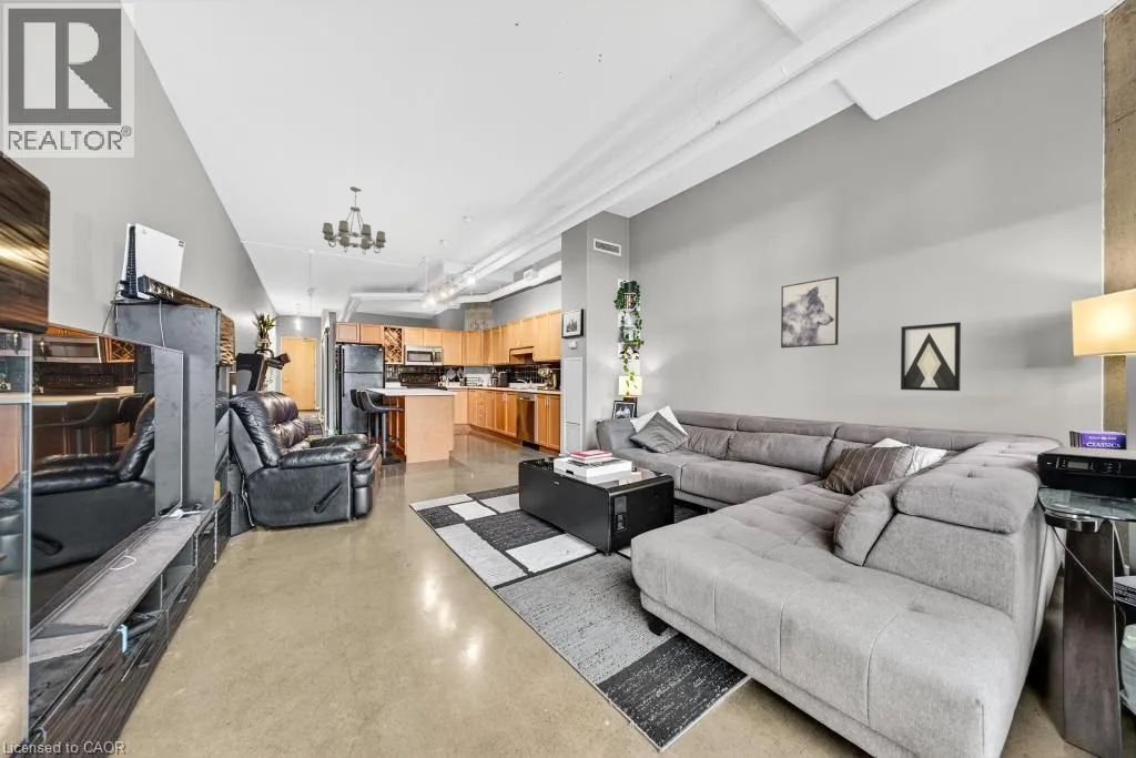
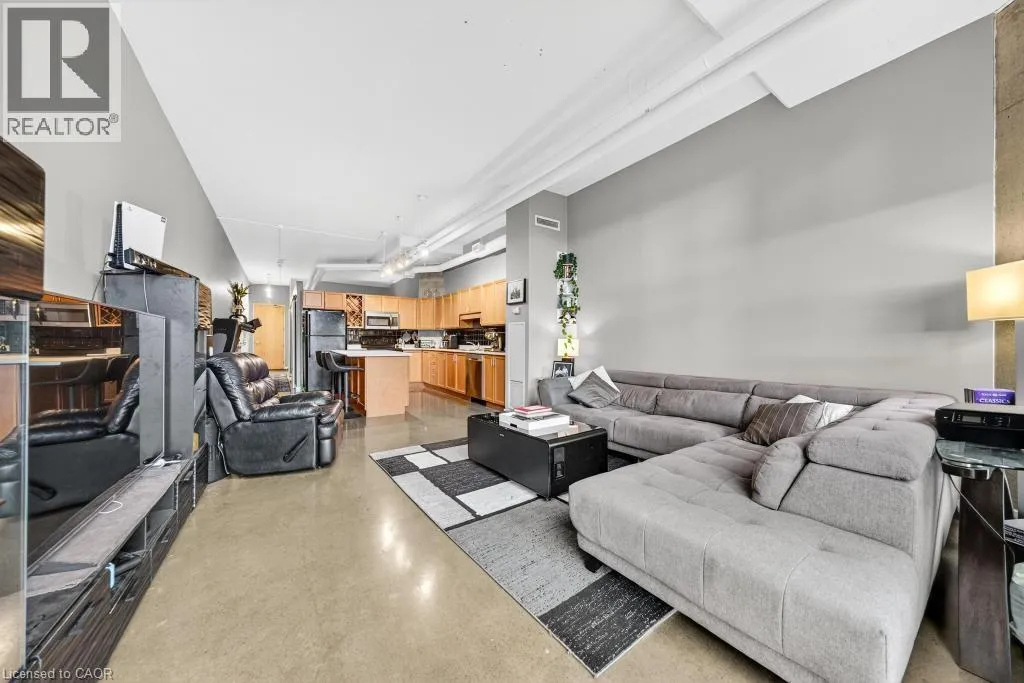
- wall art [780,275,840,348]
- wall art [900,321,962,392]
- chandelier [322,185,387,255]
